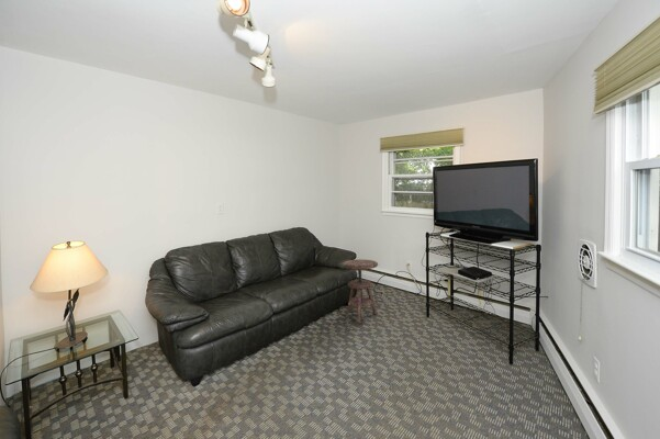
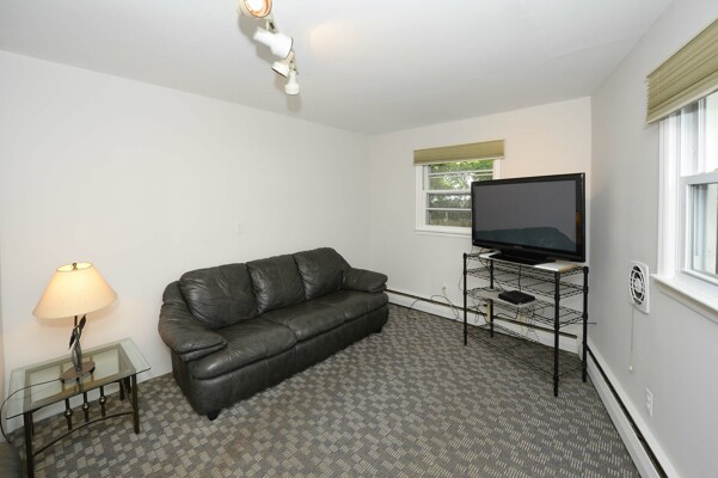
- side table [340,258,379,324]
